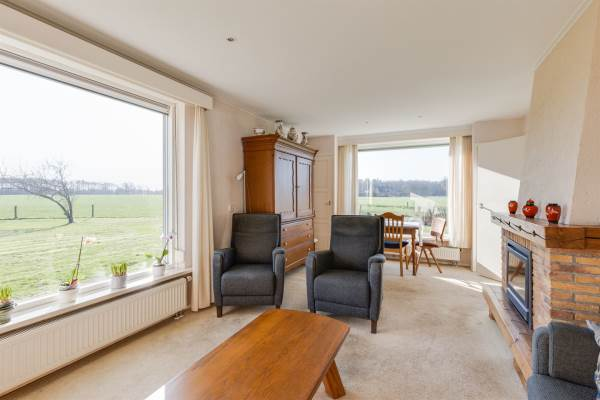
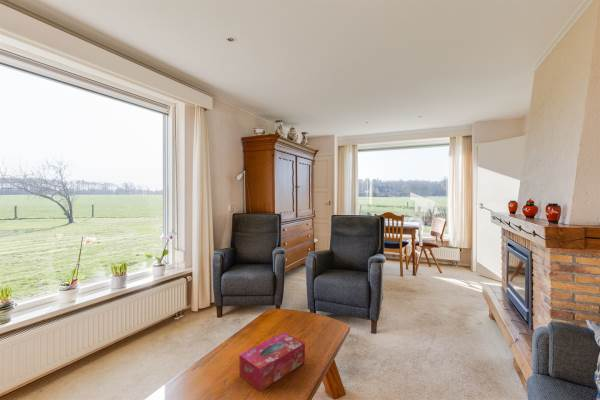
+ tissue box [238,332,306,393]
